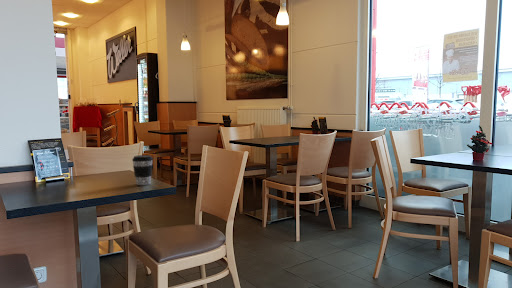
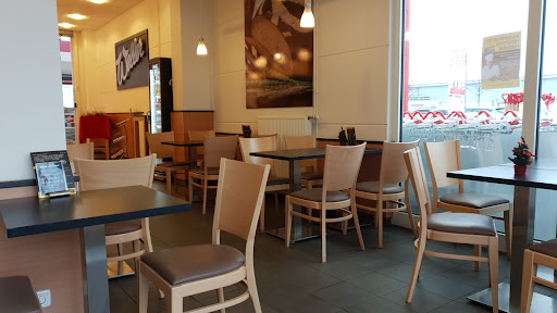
- coffee cup [131,154,154,186]
